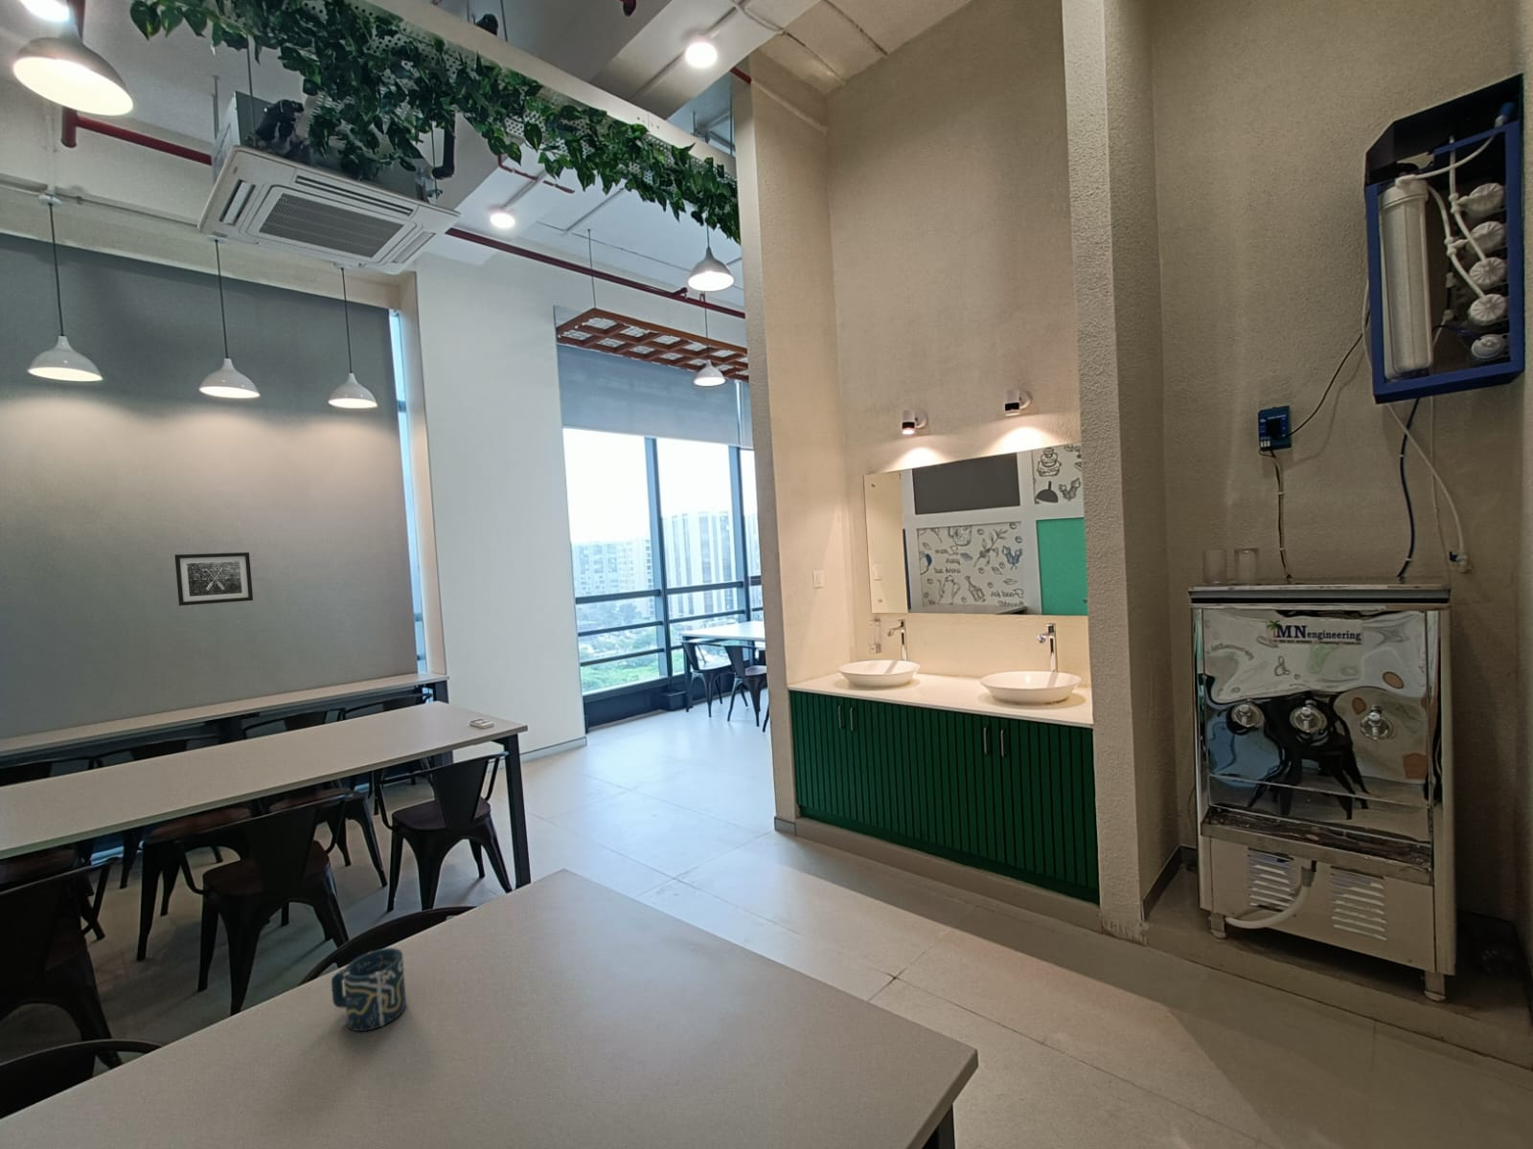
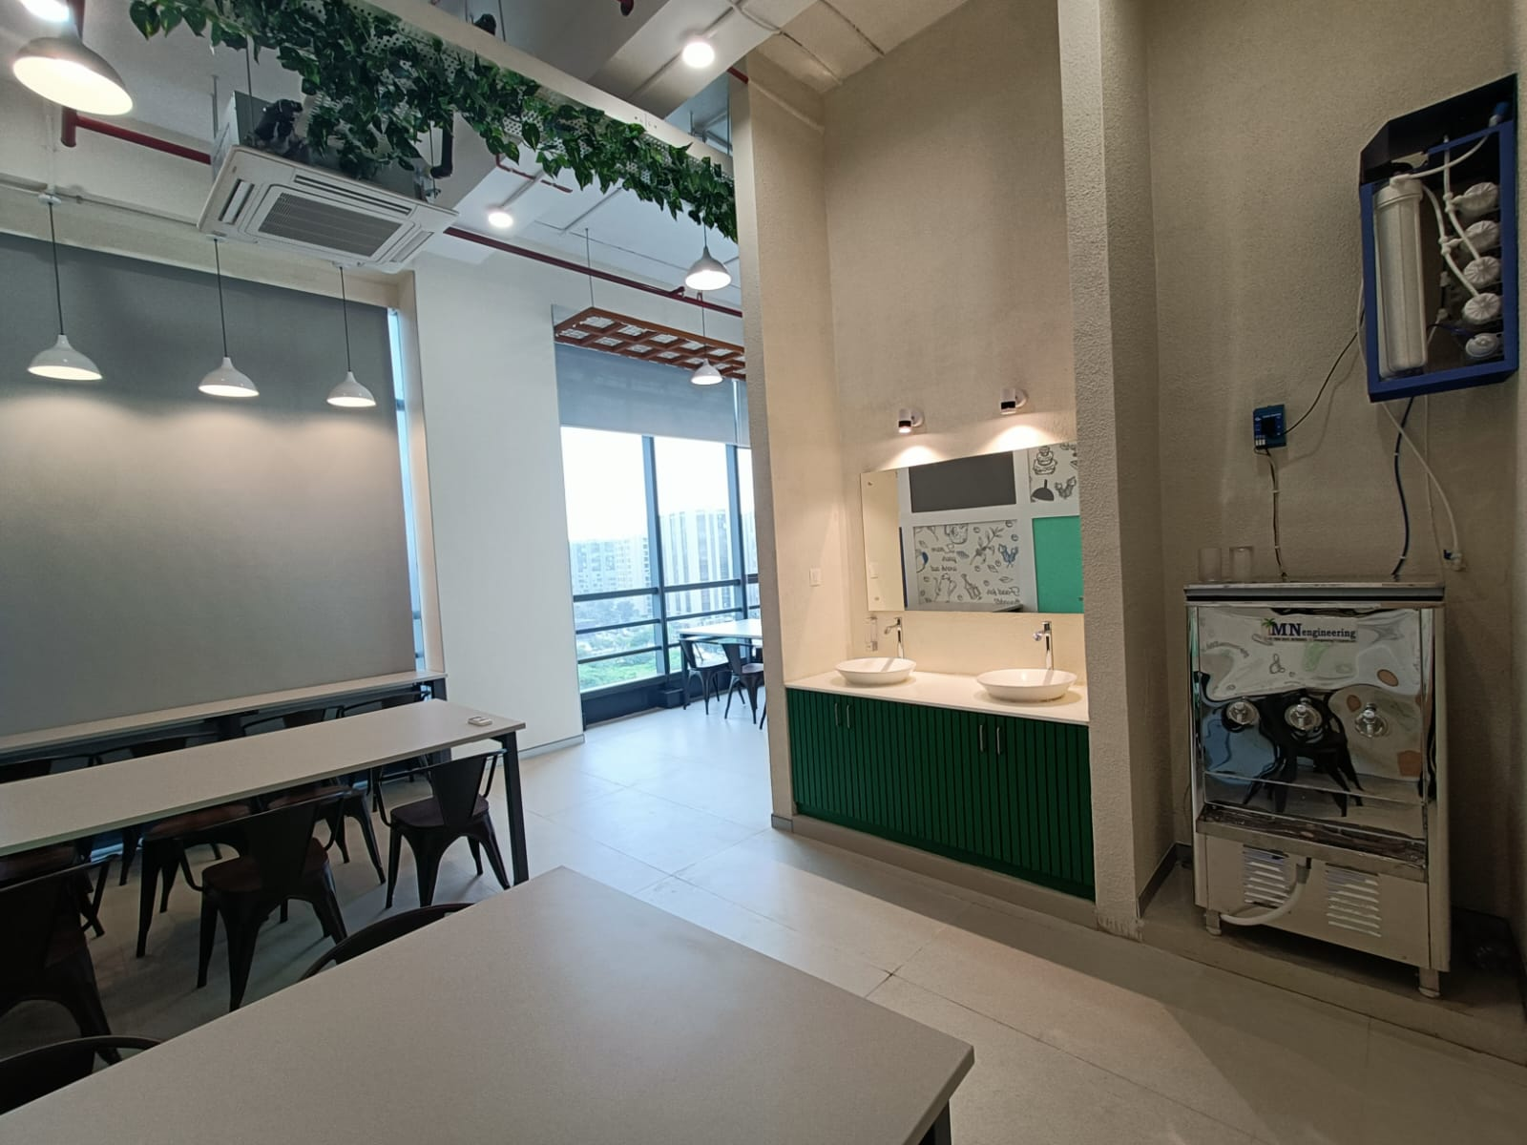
- wall art [174,552,253,606]
- cup [331,947,407,1032]
